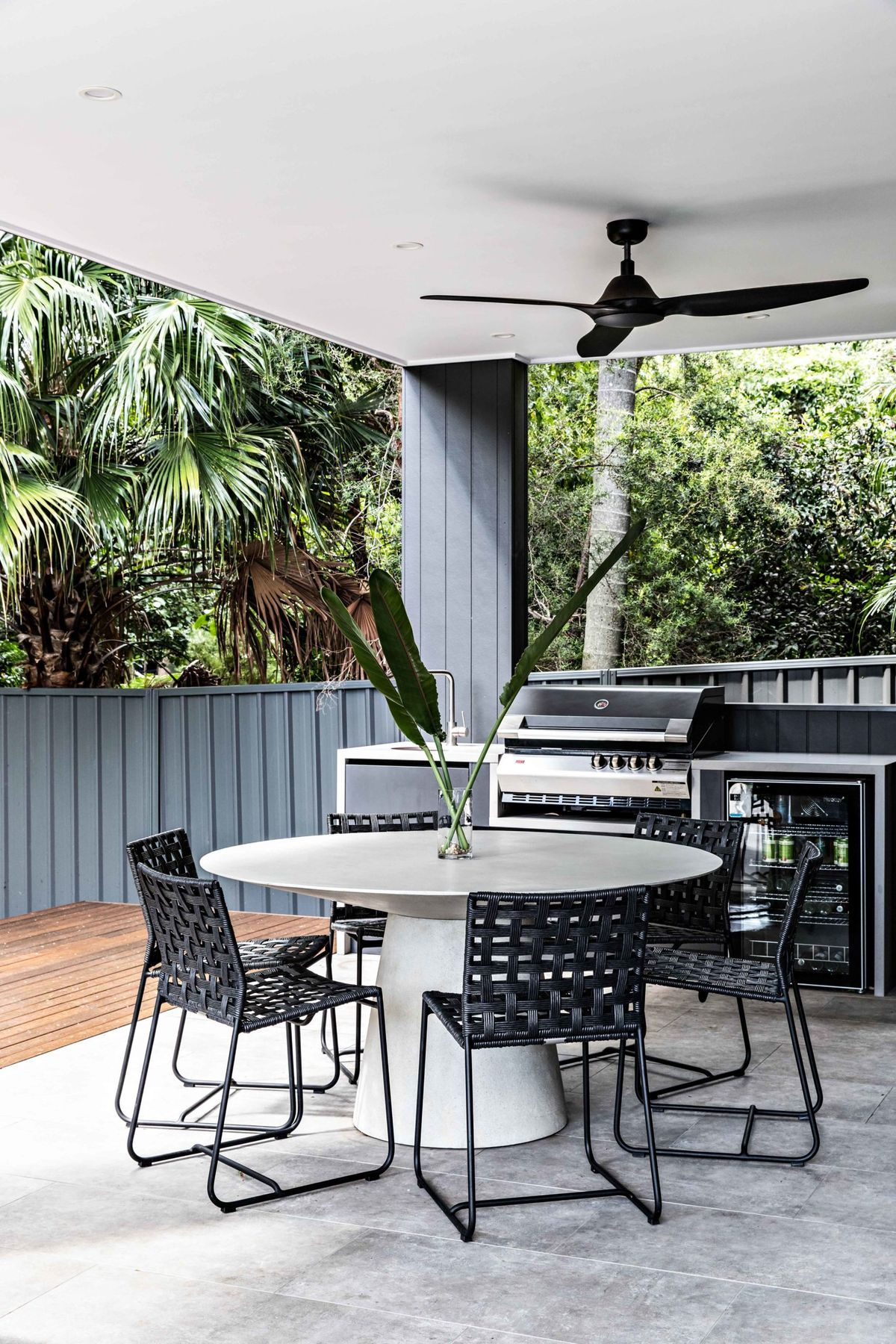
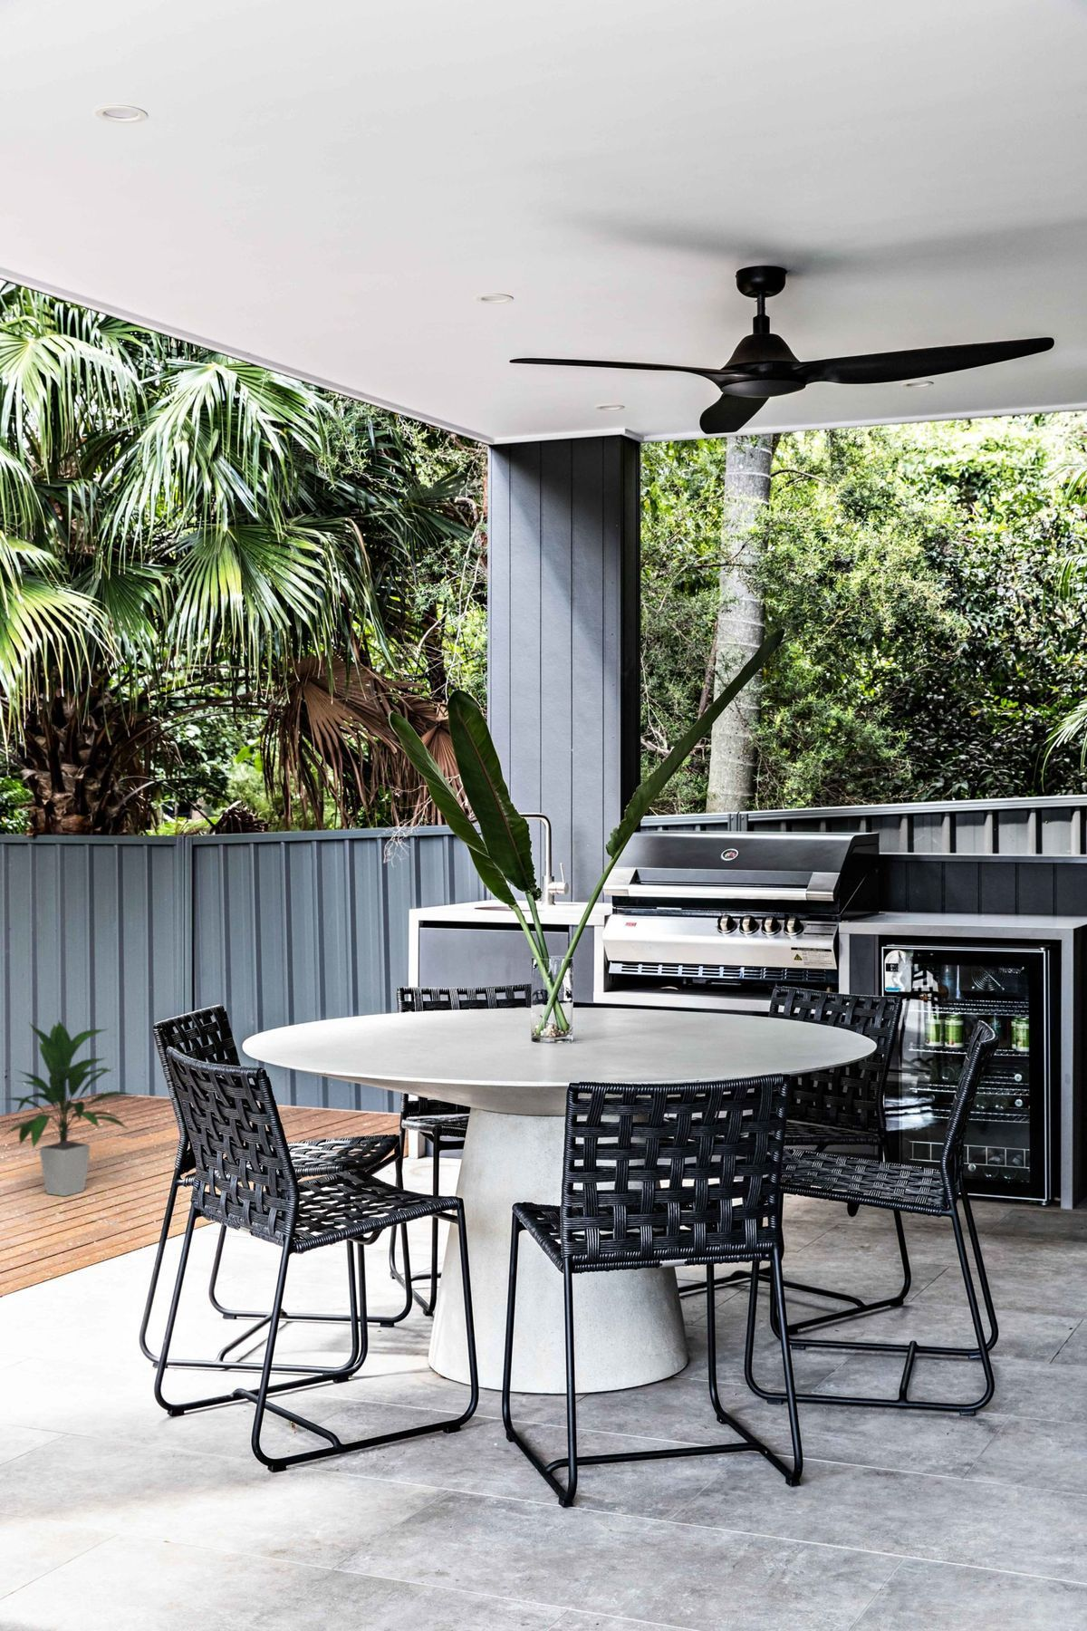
+ indoor plant [1,1019,137,1197]
